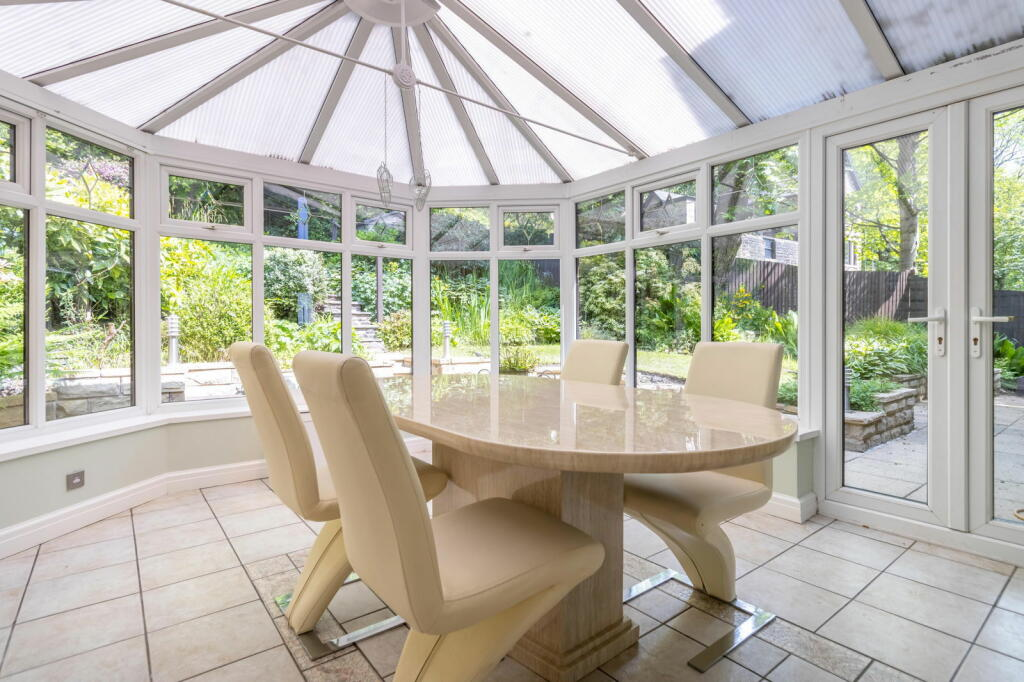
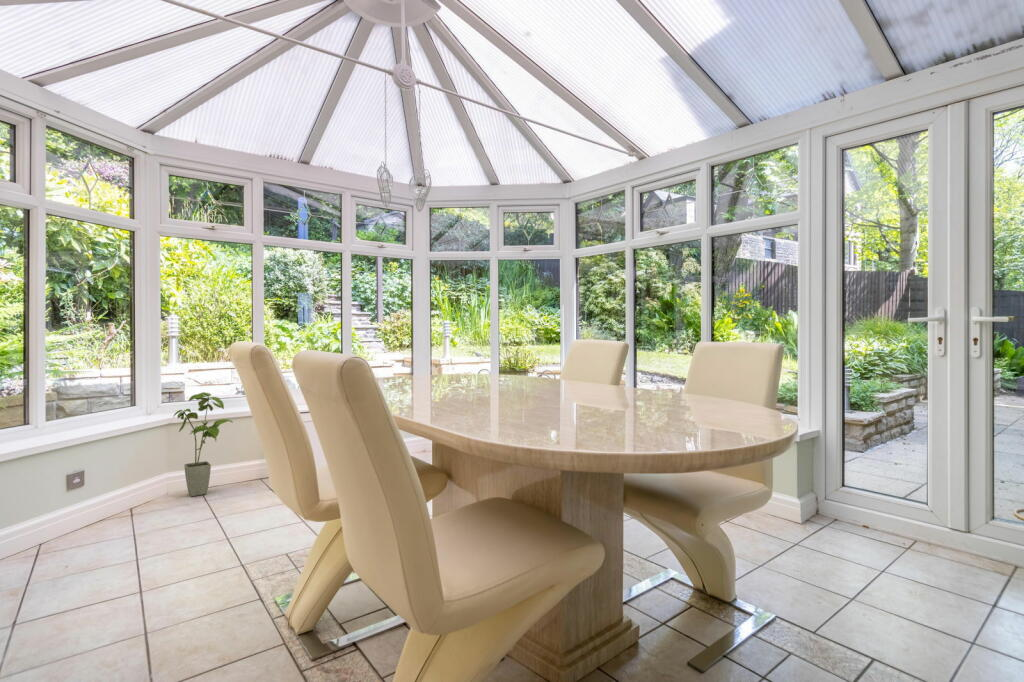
+ house plant [172,391,234,497]
